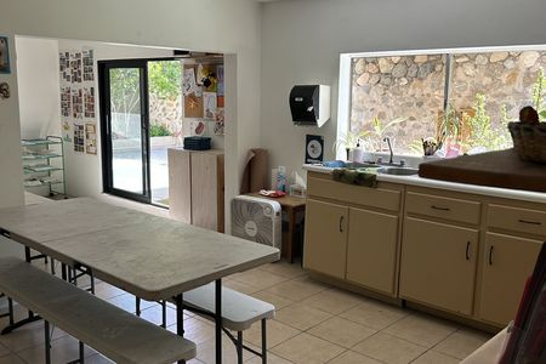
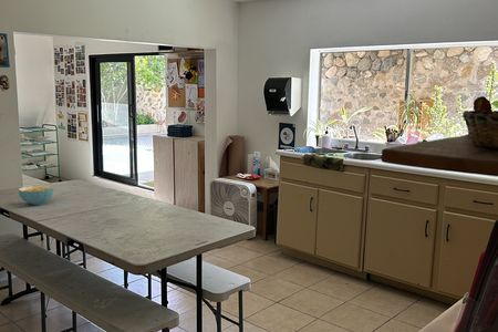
+ cereal bowl [18,185,54,206]
